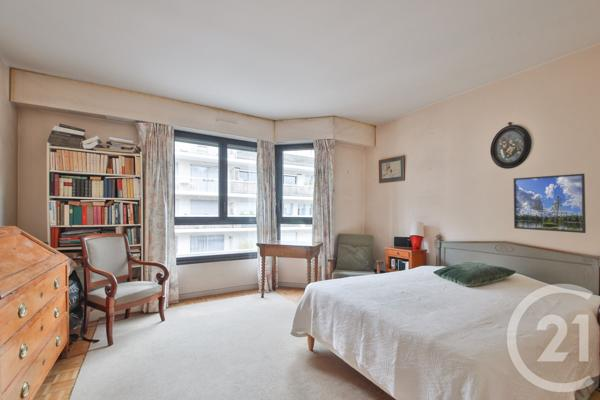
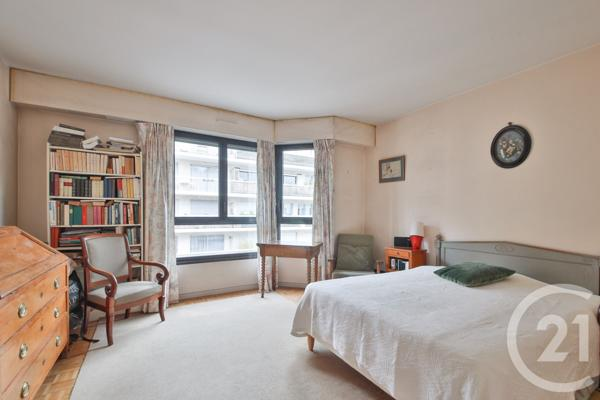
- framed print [512,173,587,234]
